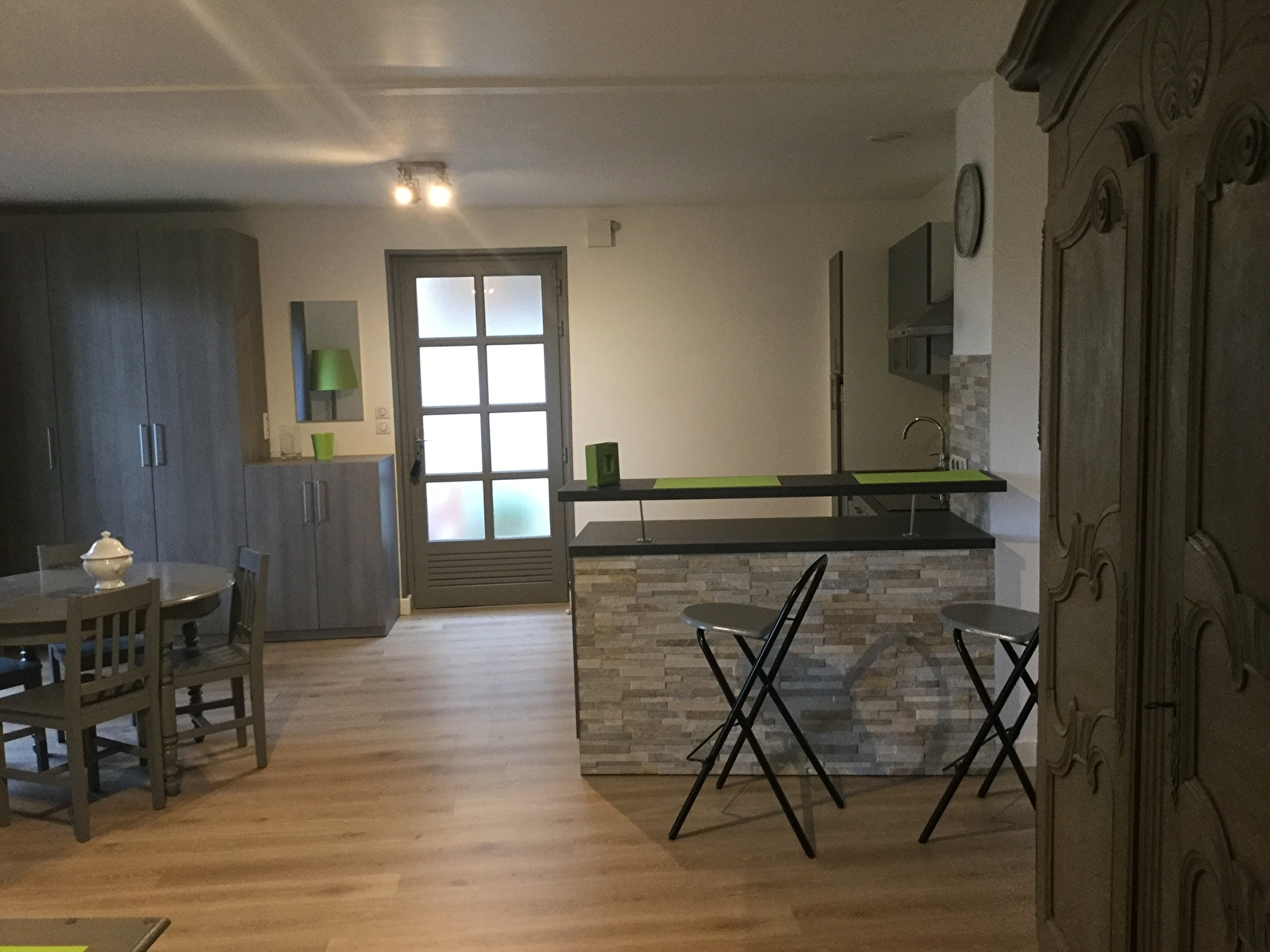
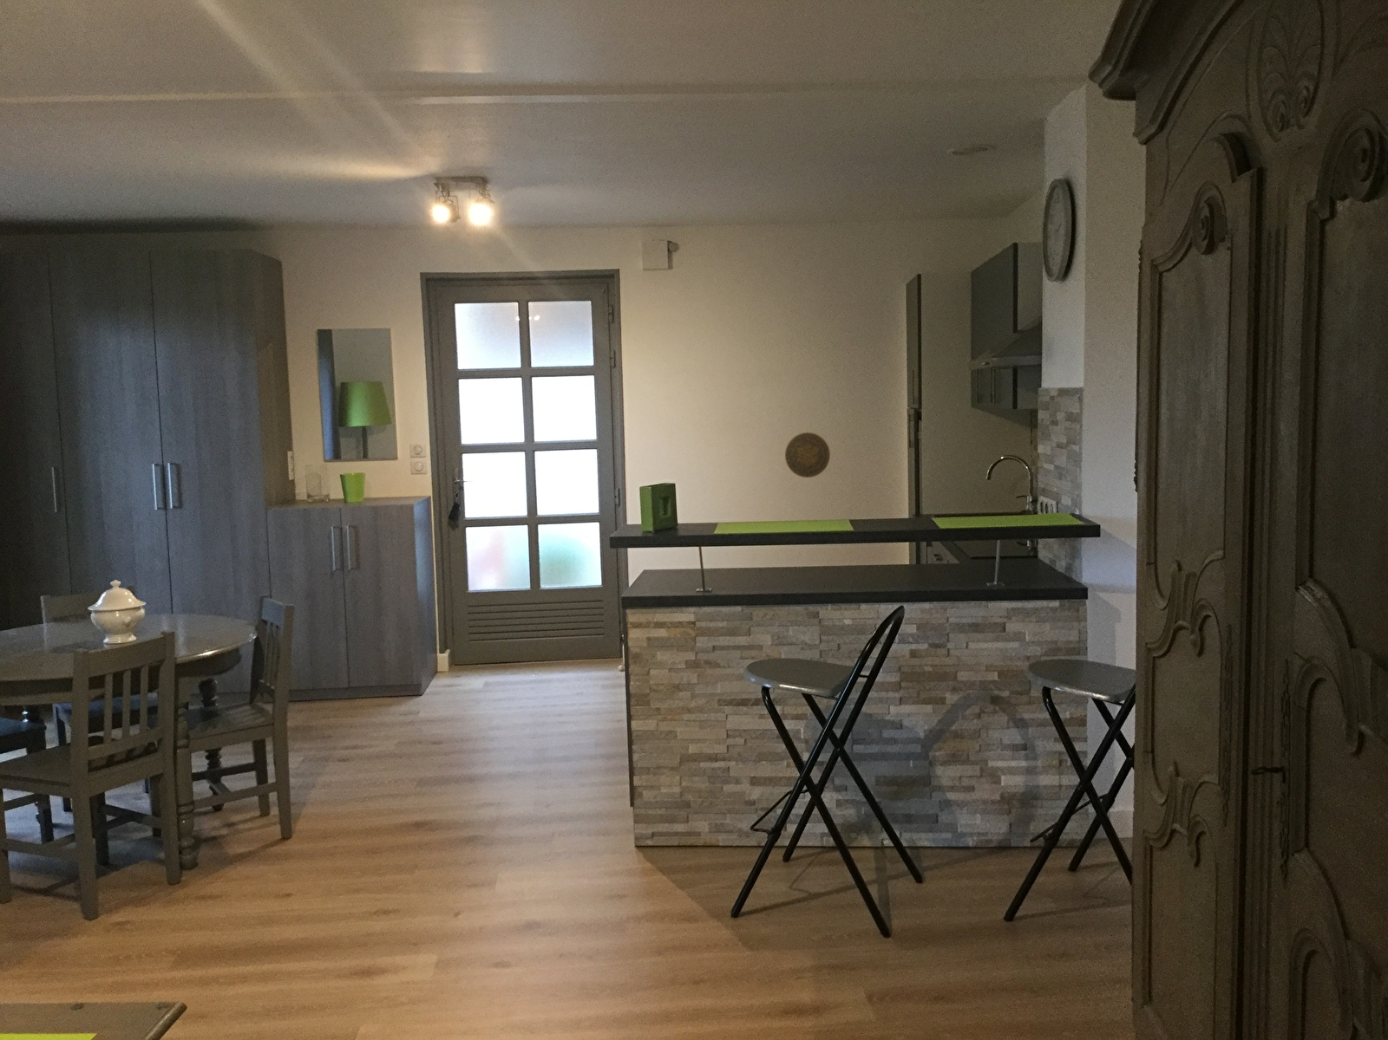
+ decorative plate [785,432,831,478]
